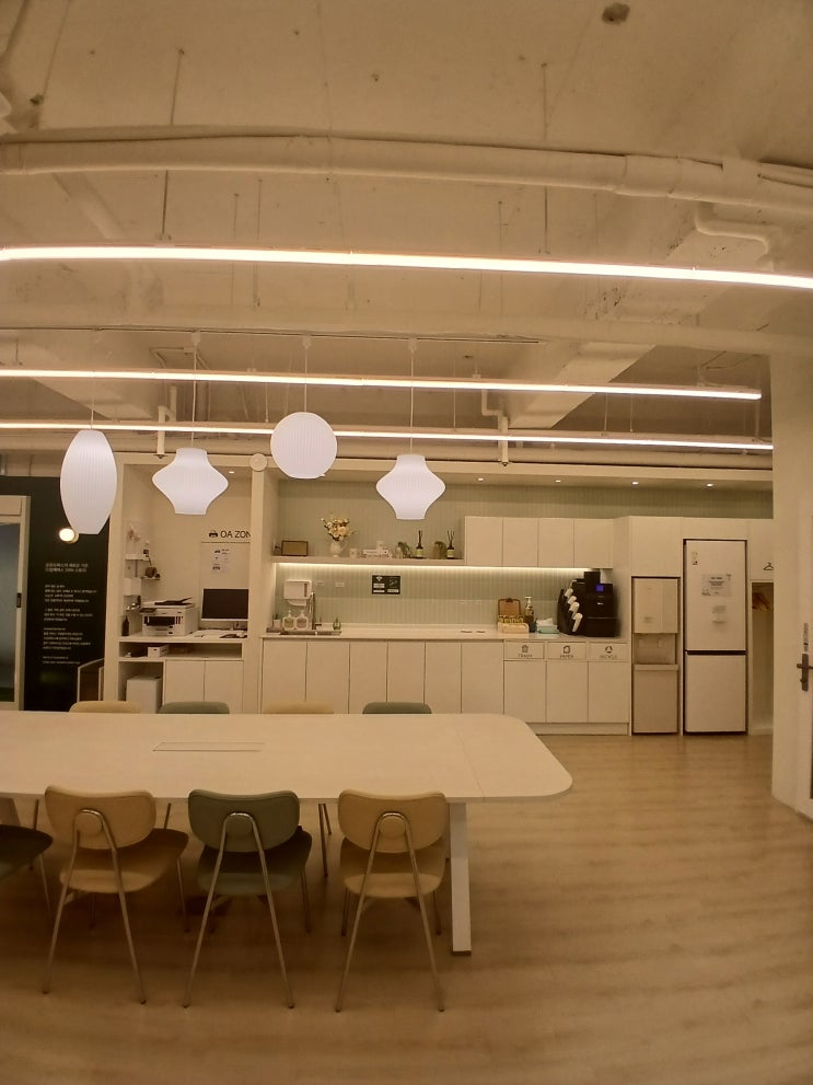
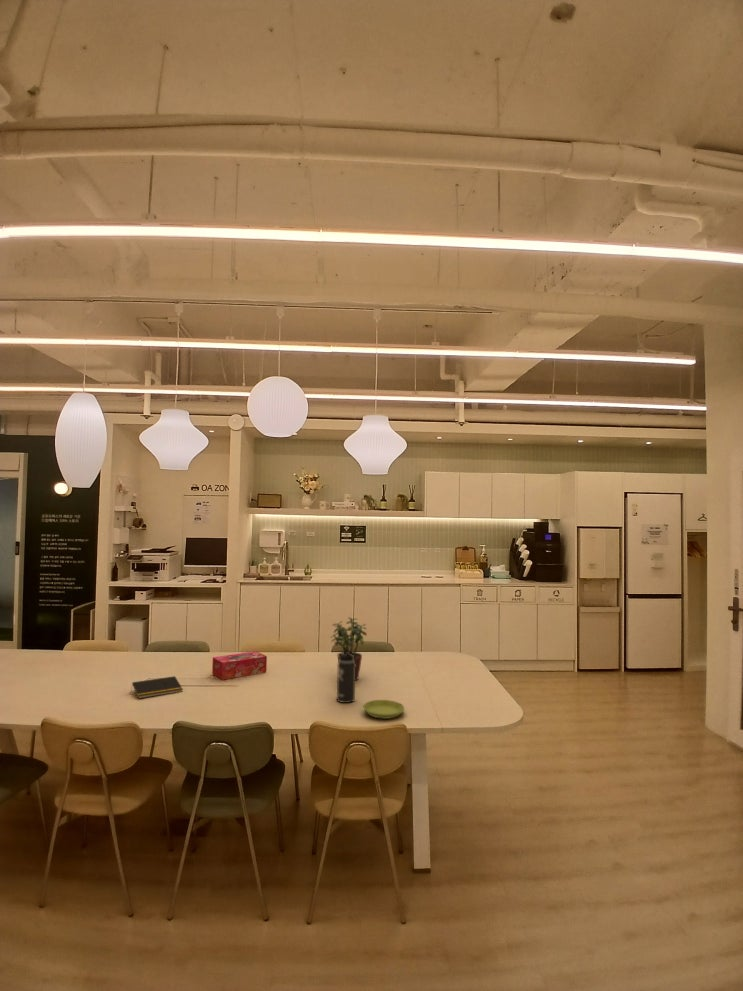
+ thermos bottle [336,646,356,704]
+ saucer [362,699,405,720]
+ tissue box [211,650,268,681]
+ notepad [130,675,184,699]
+ potted plant [331,616,368,681]
